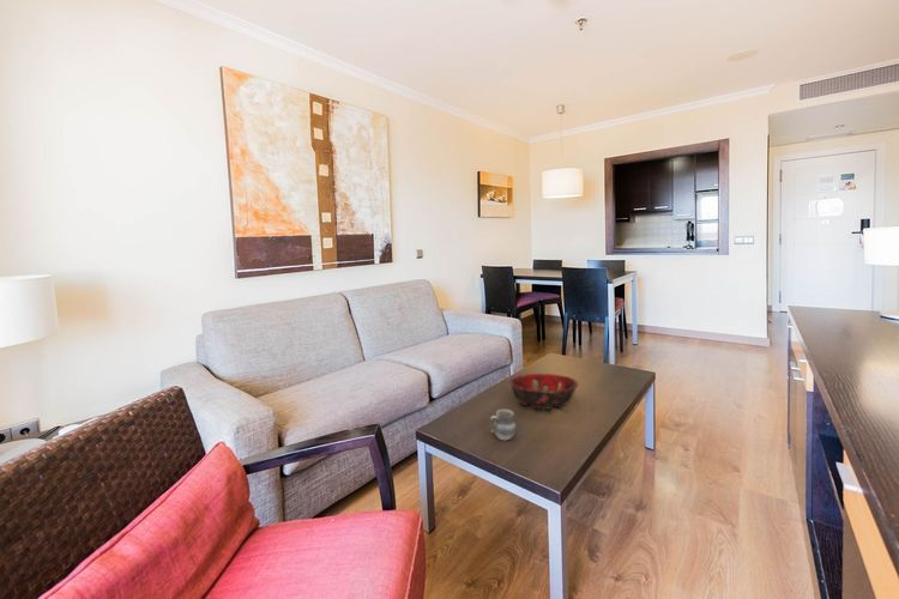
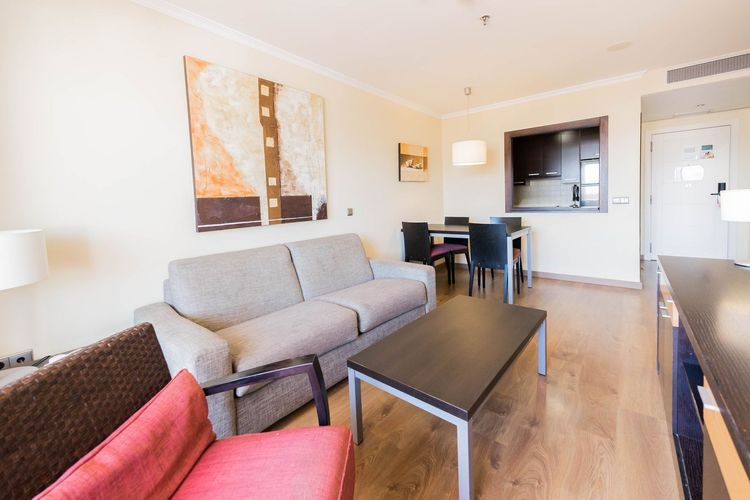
- decorative bowl [508,373,579,411]
- cup [489,409,518,441]
